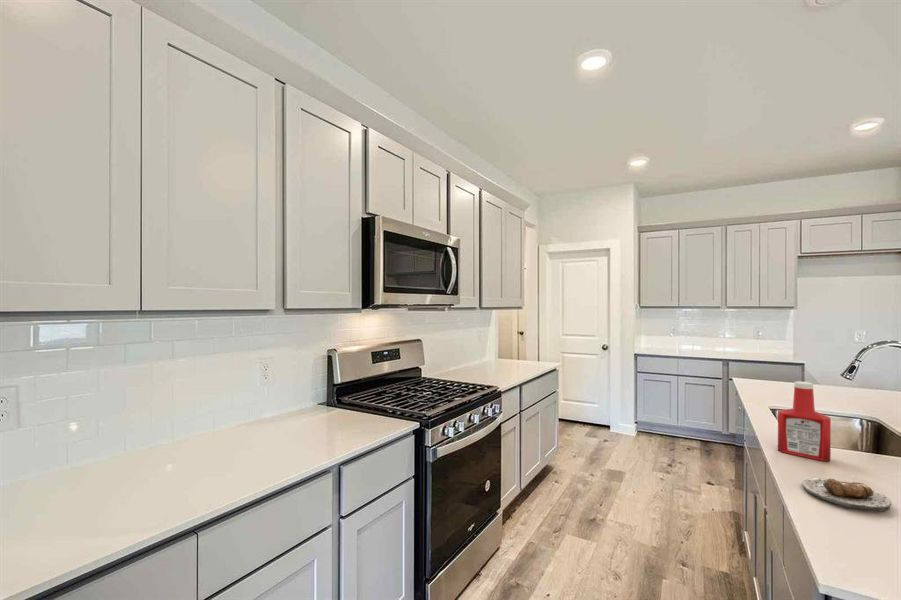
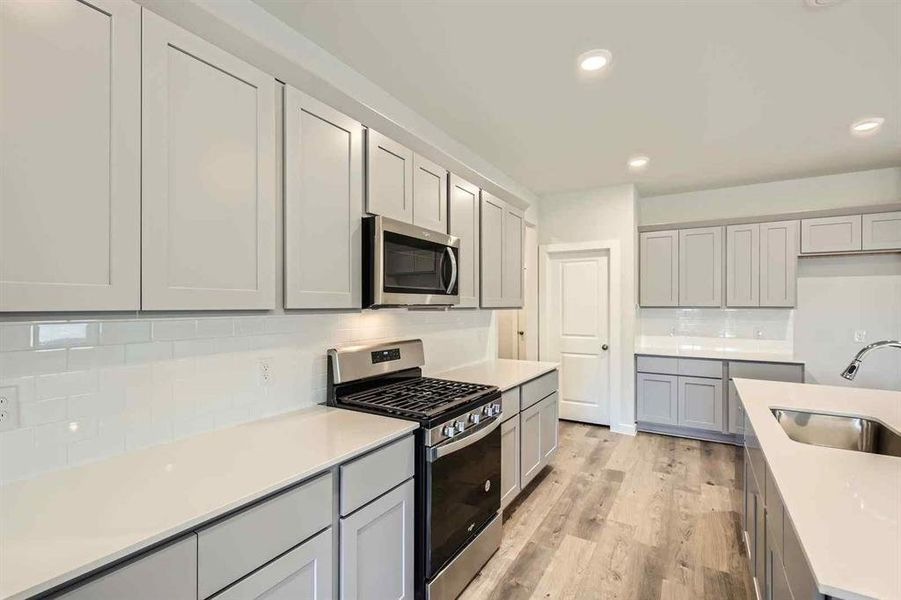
- soap bottle [777,380,832,462]
- soap dish [801,477,892,513]
